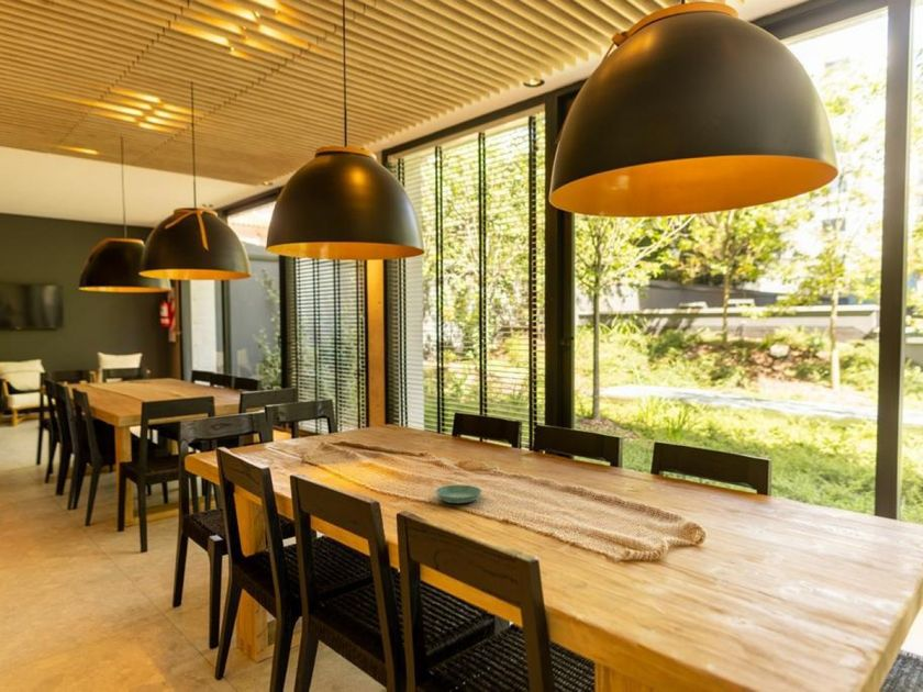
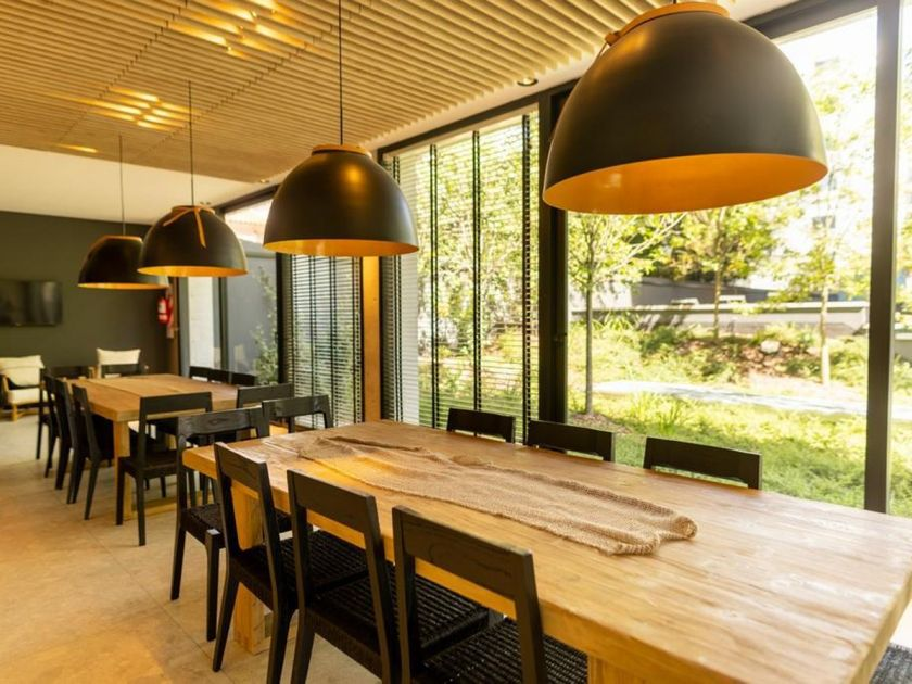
- saucer [434,484,482,504]
